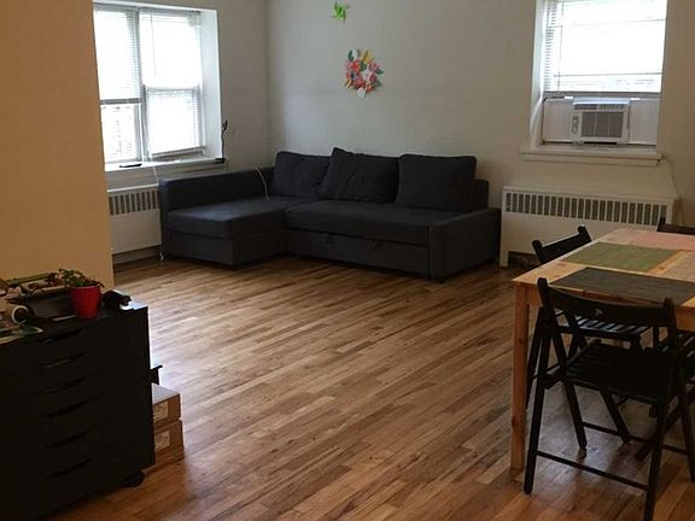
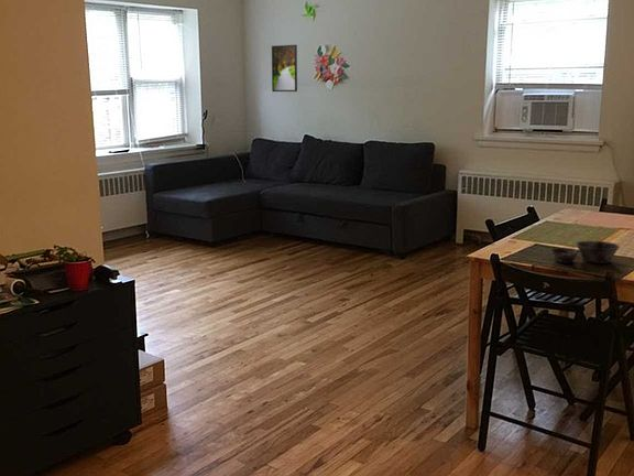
+ bowl [549,239,621,264]
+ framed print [271,44,298,93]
